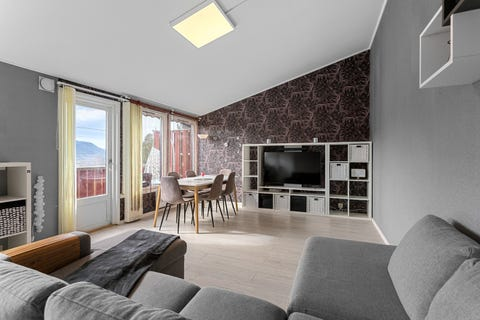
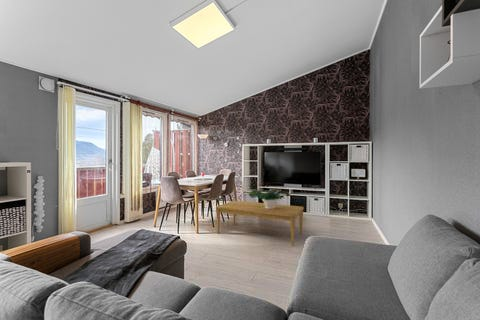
+ coffee table [215,200,305,246]
+ potted plant [248,188,291,209]
